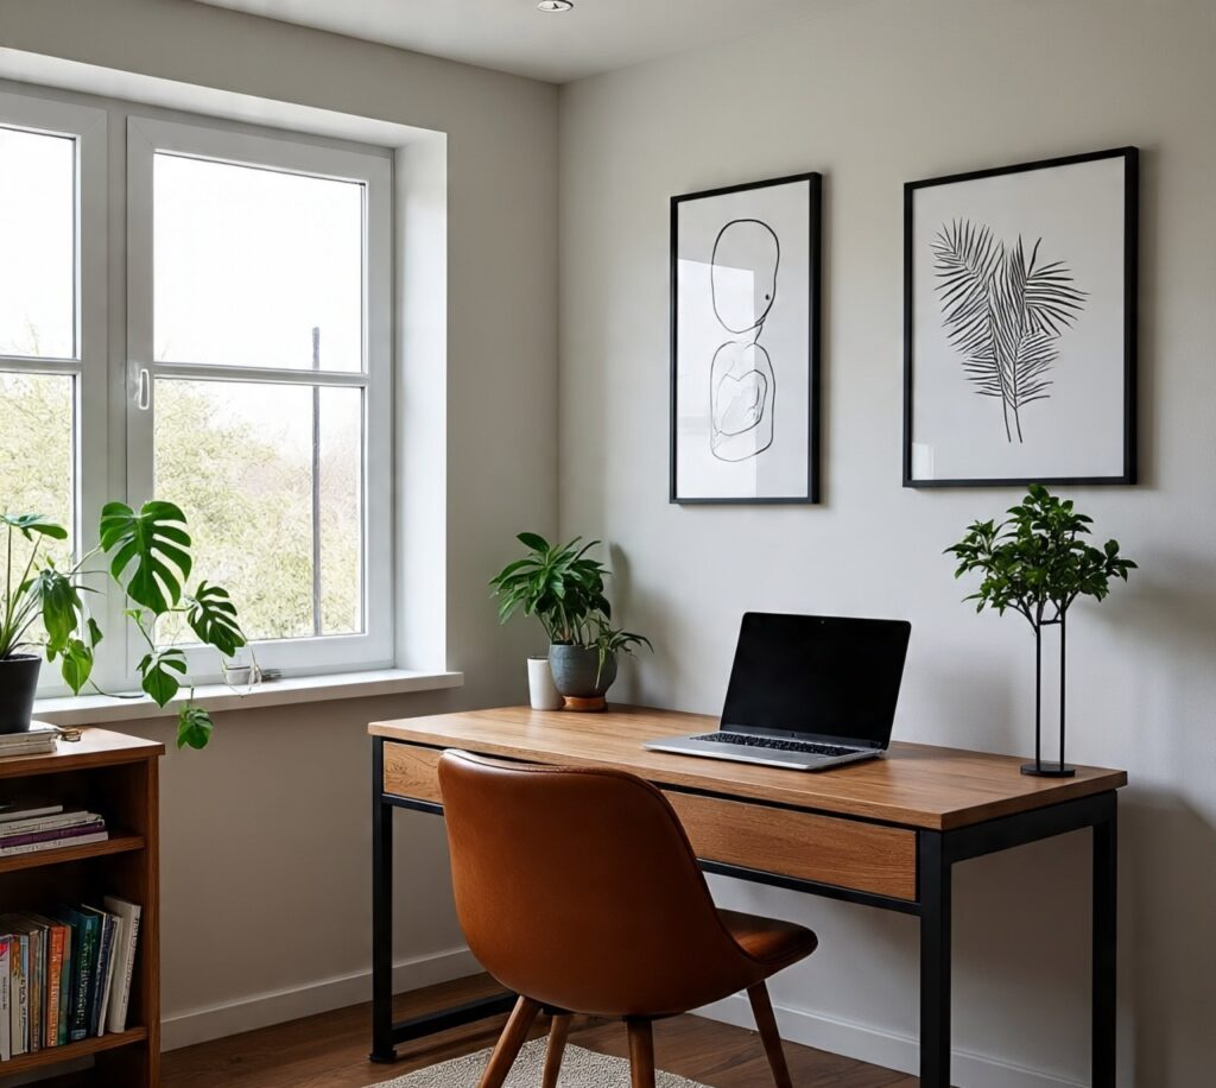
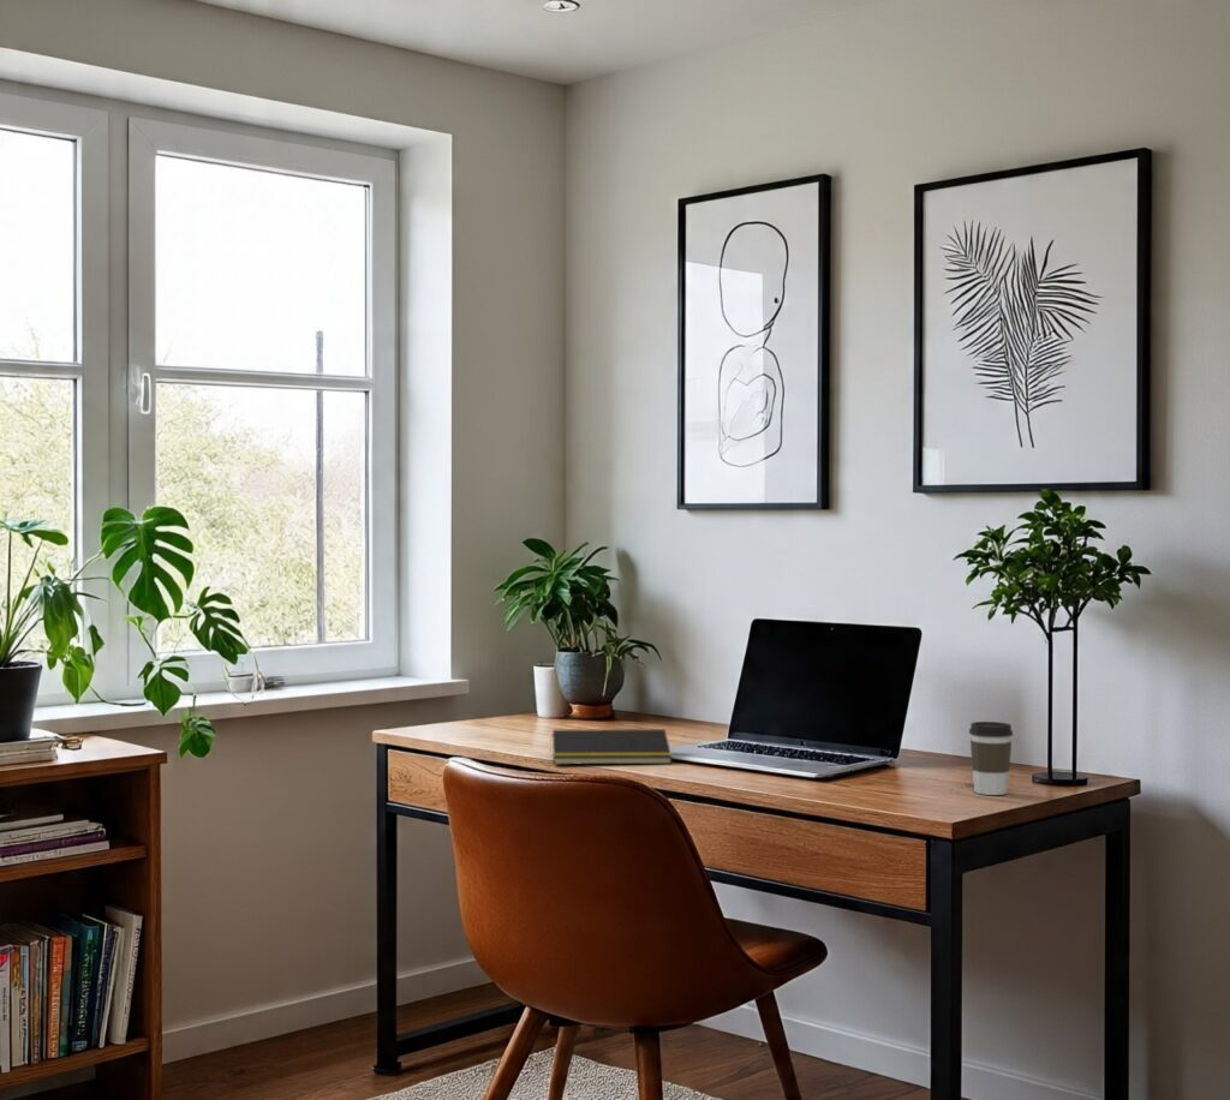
+ notepad [549,728,673,766]
+ coffee cup [968,721,1014,796]
